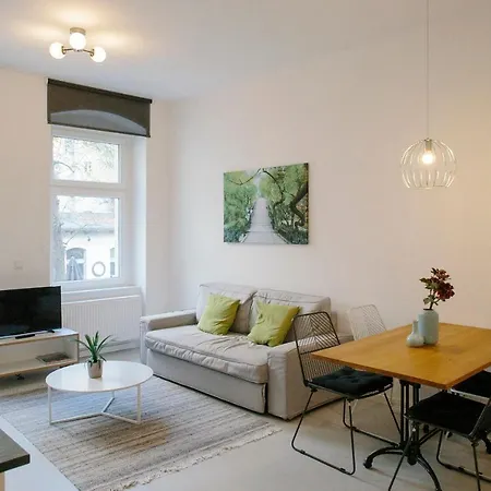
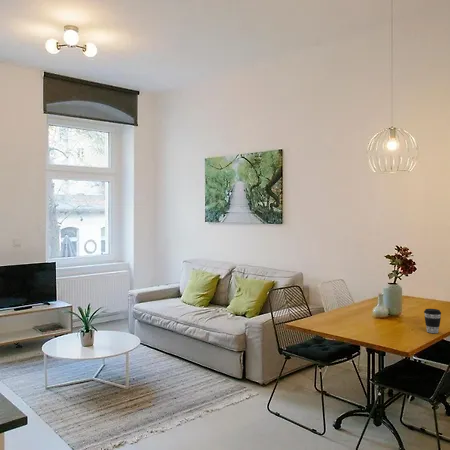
+ coffee cup [423,308,442,334]
